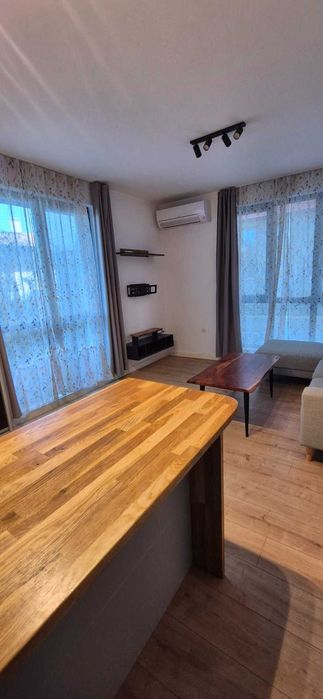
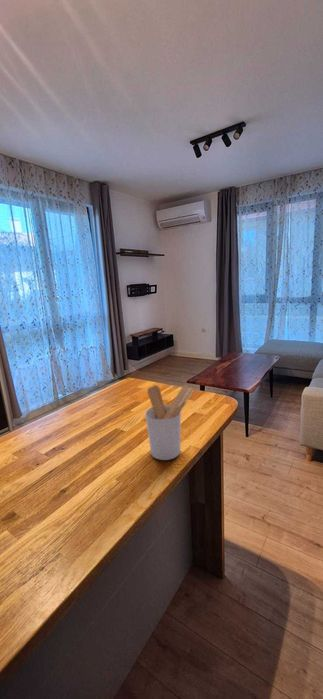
+ utensil holder [144,384,195,461]
